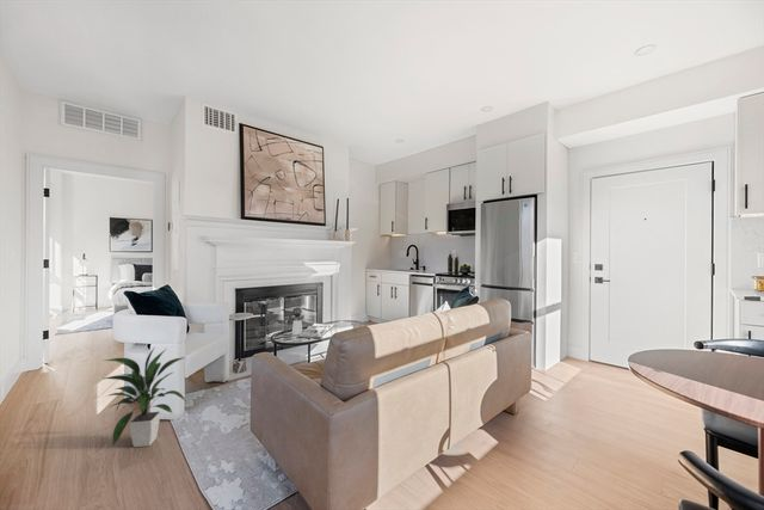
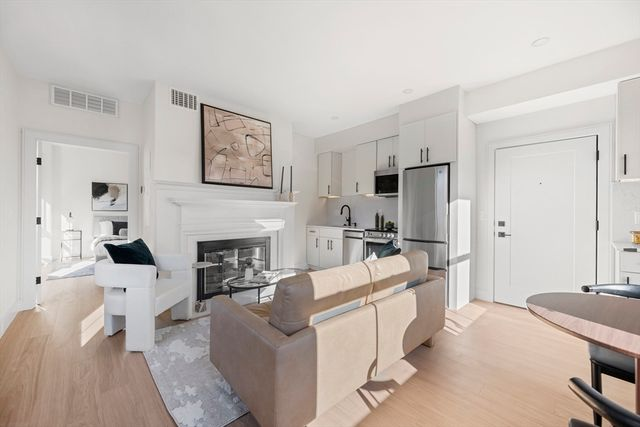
- indoor plant [104,348,187,448]
